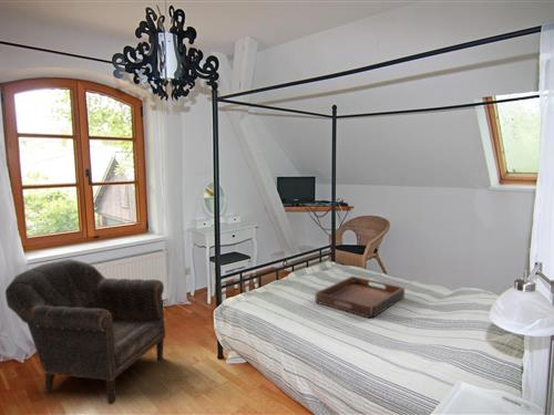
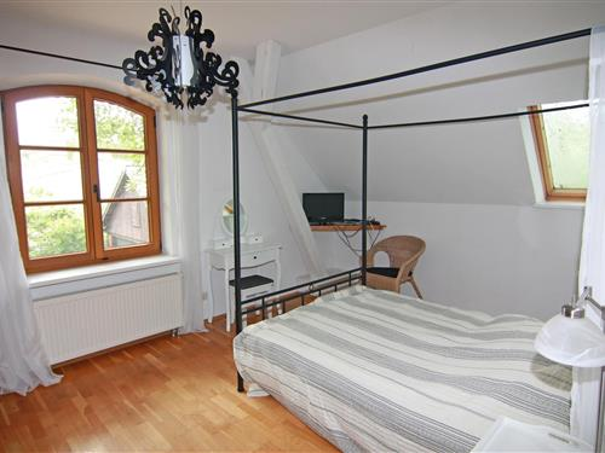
- armchair [4,258,166,406]
- serving tray [314,276,406,319]
